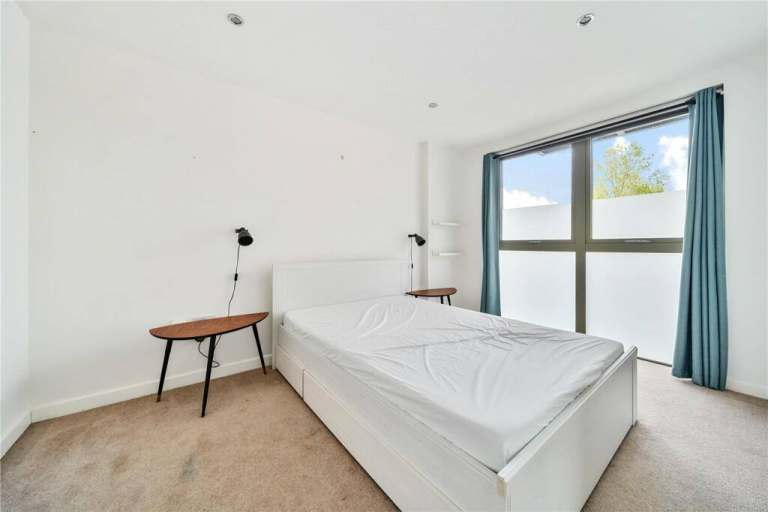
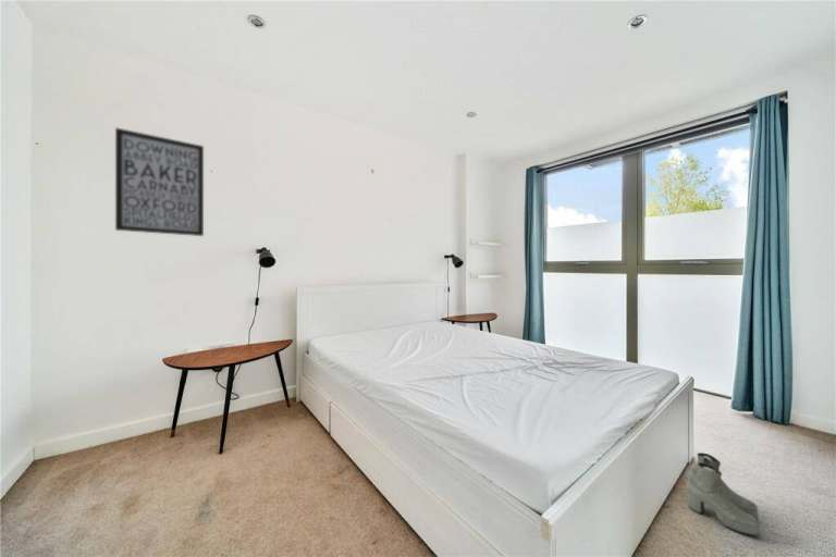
+ wall art [114,126,205,237]
+ boots [686,451,762,537]
